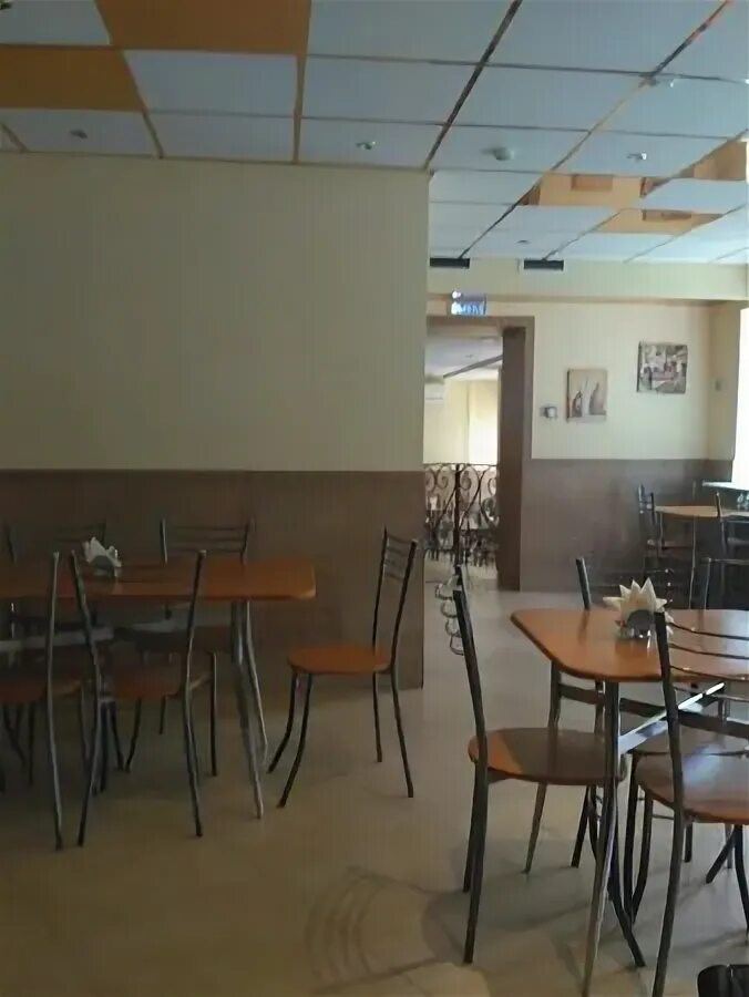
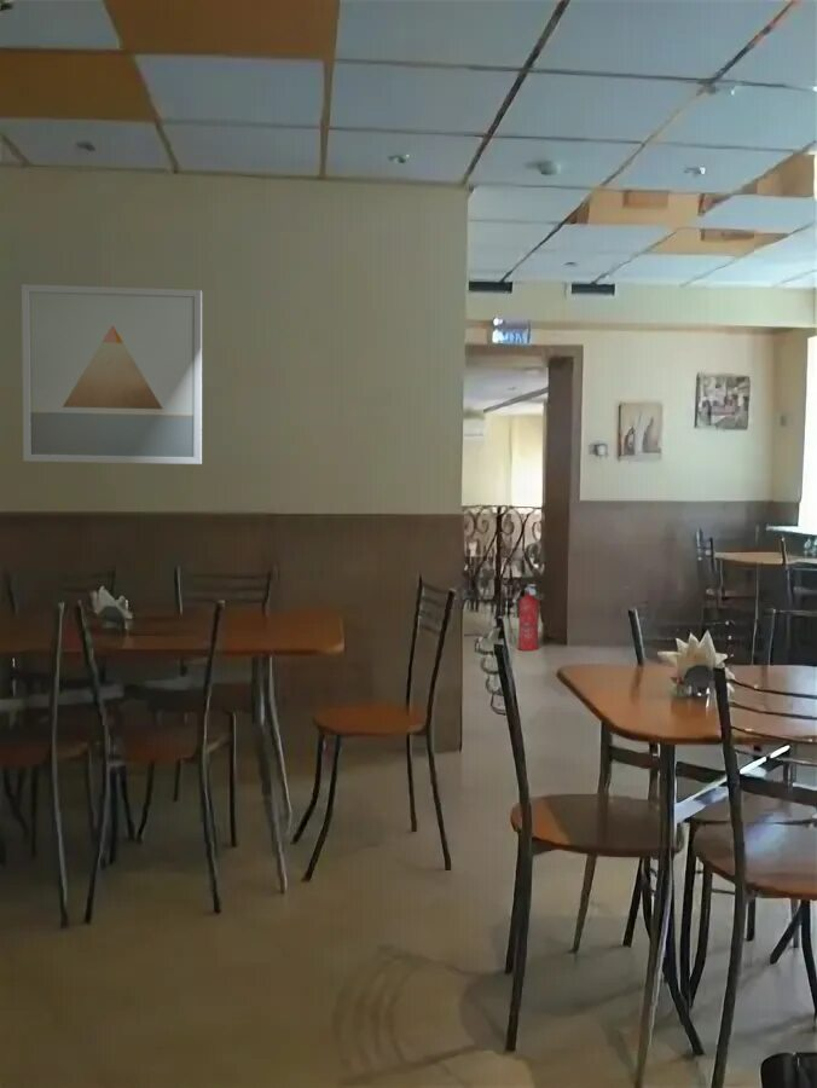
+ fire extinguisher [517,583,540,652]
+ wall art [21,283,203,465]
